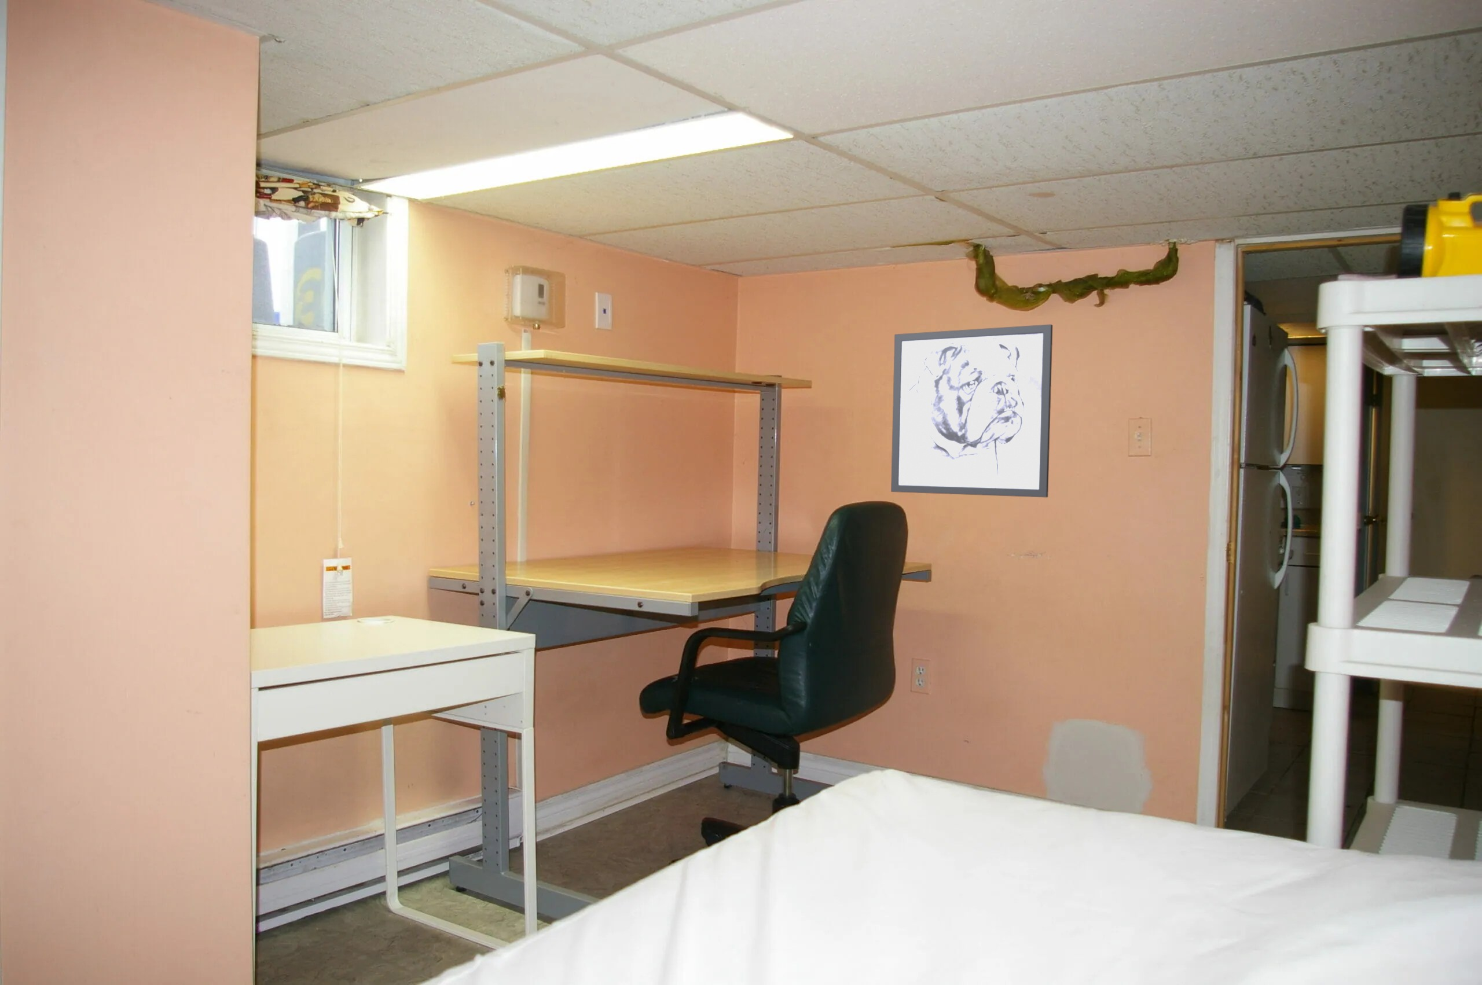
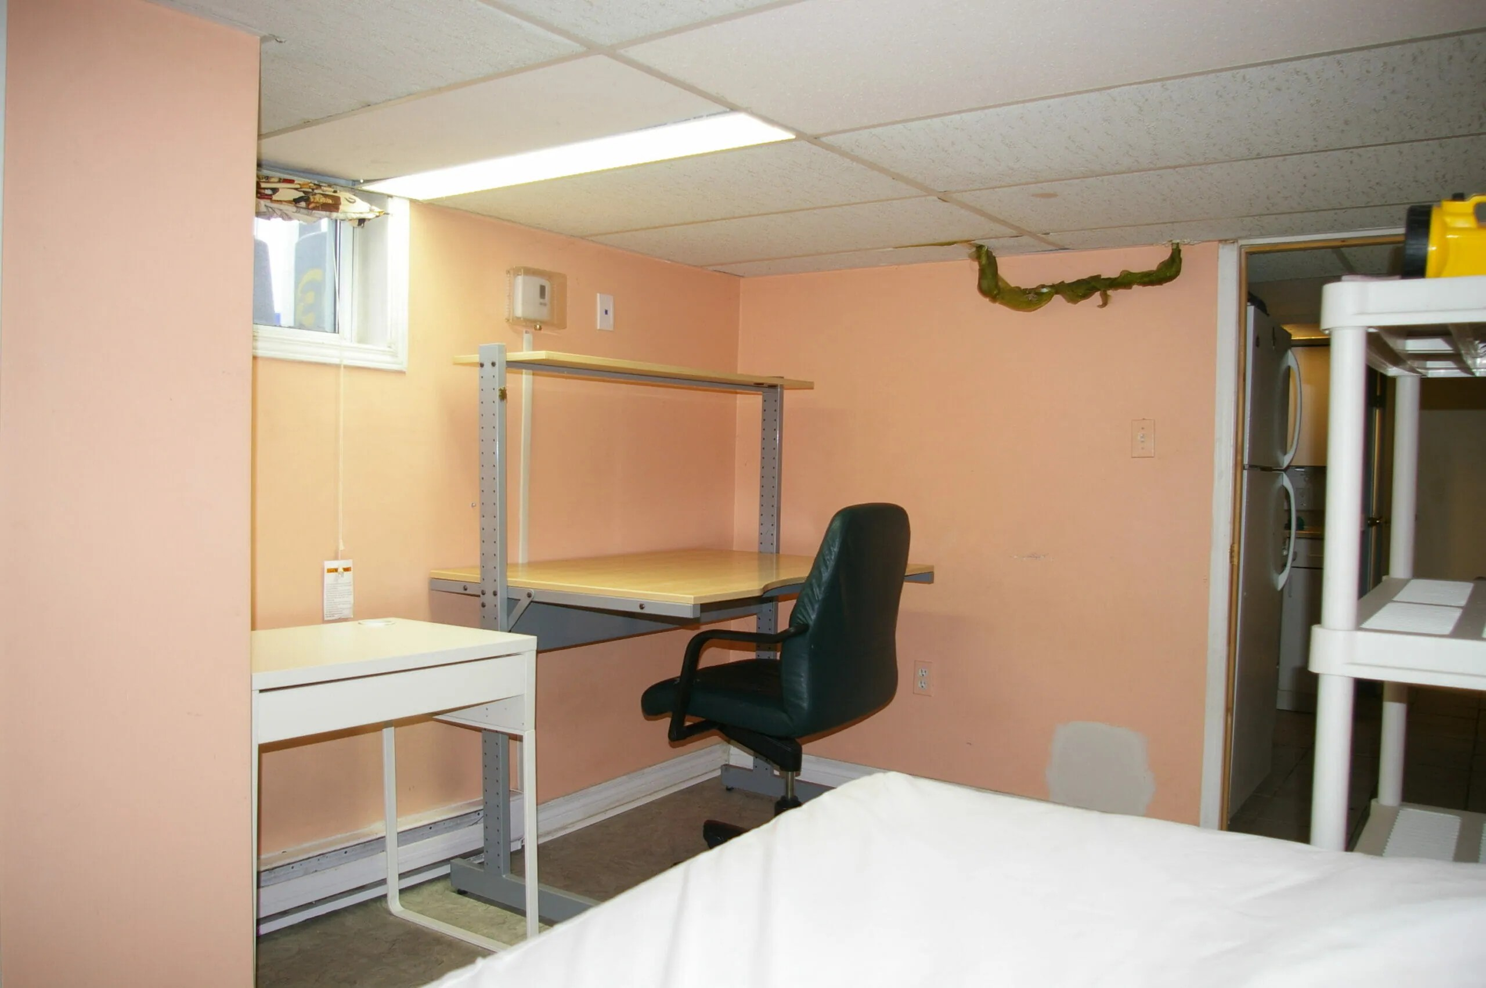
- wall art [891,323,1053,498]
